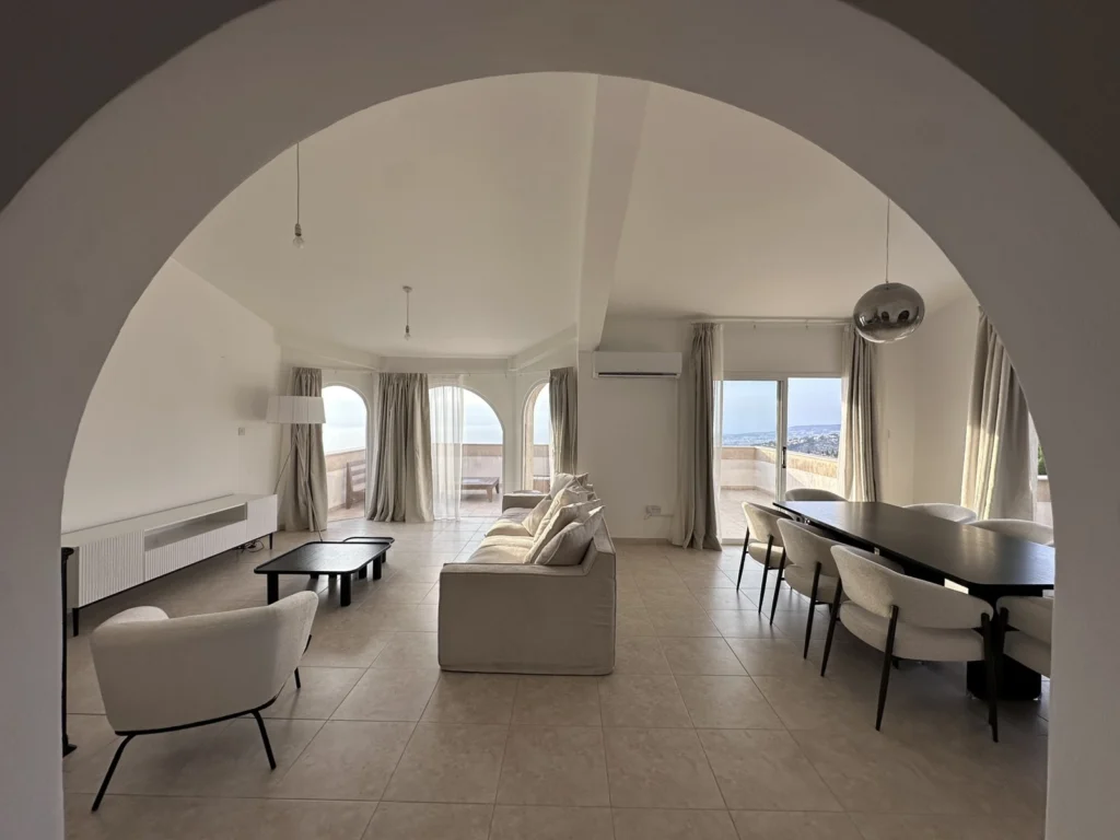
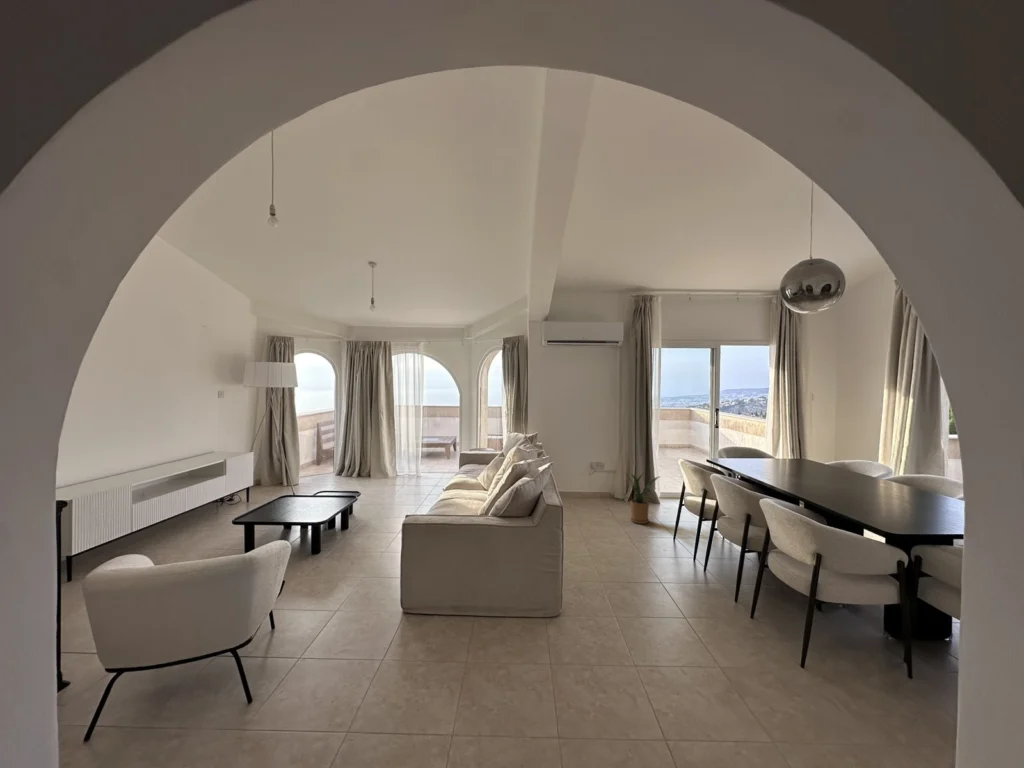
+ house plant [619,471,662,525]
